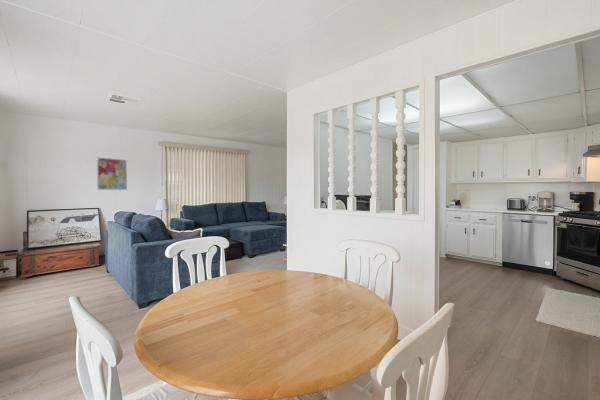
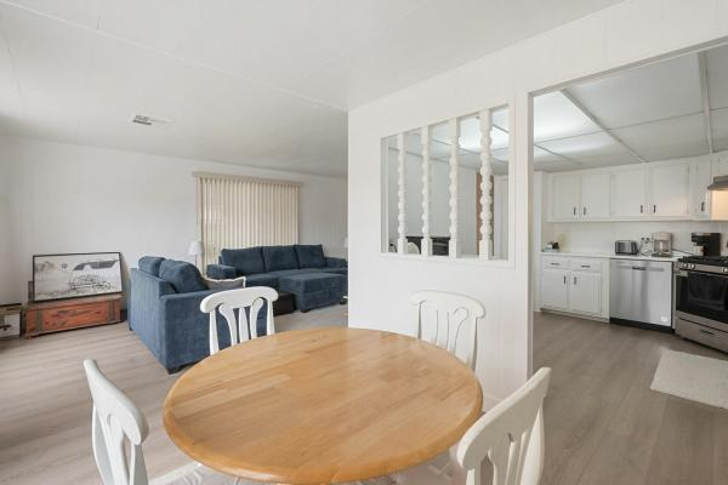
- wall art [96,156,128,191]
